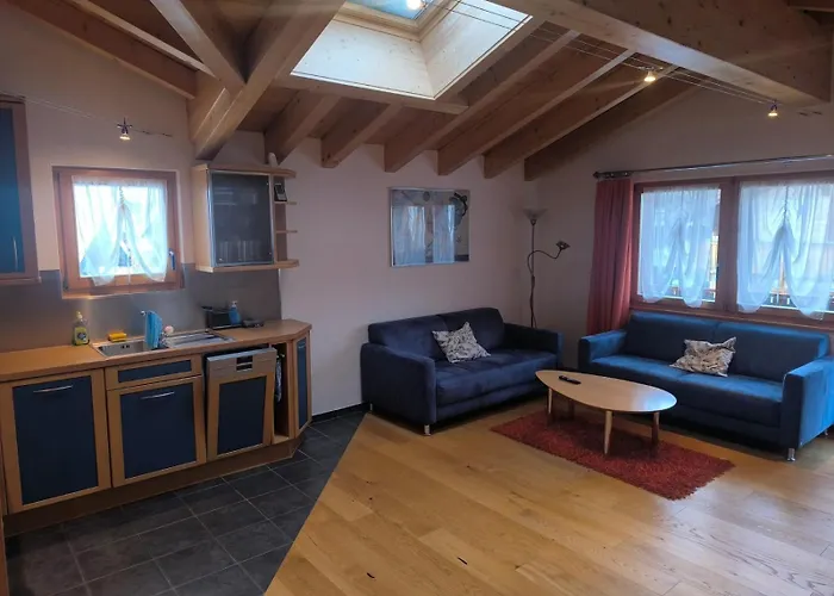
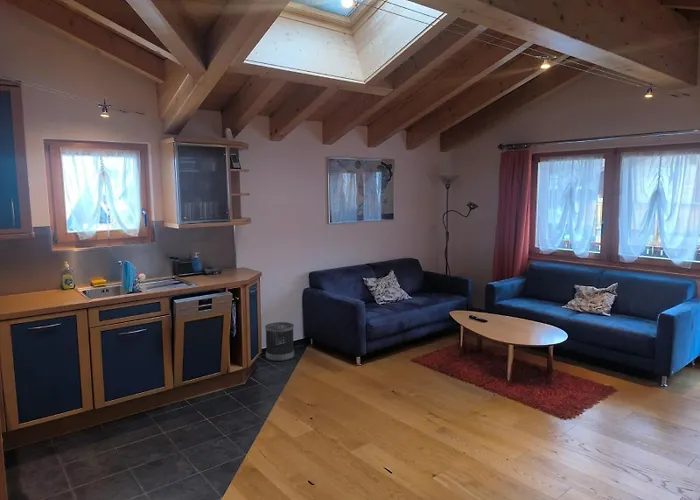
+ wastebasket [264,321,295,362]
